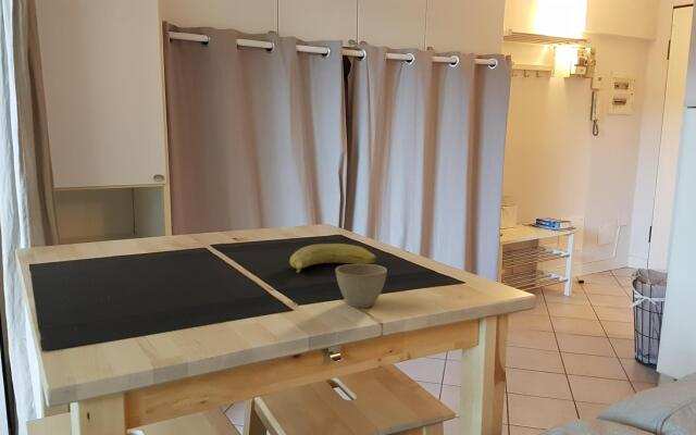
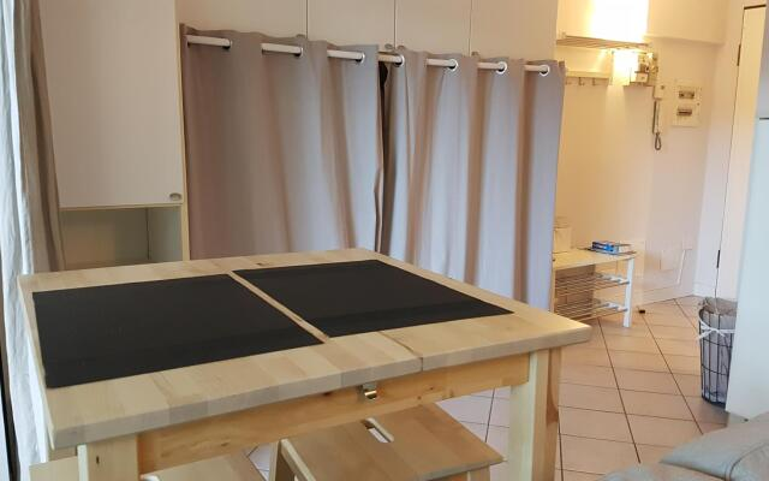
- fruit [288,243,378,274]
- flower pot [335,263,388,309]
